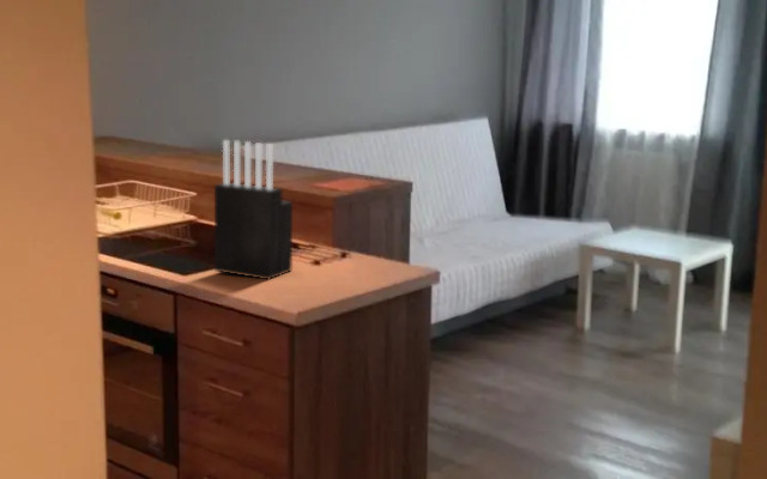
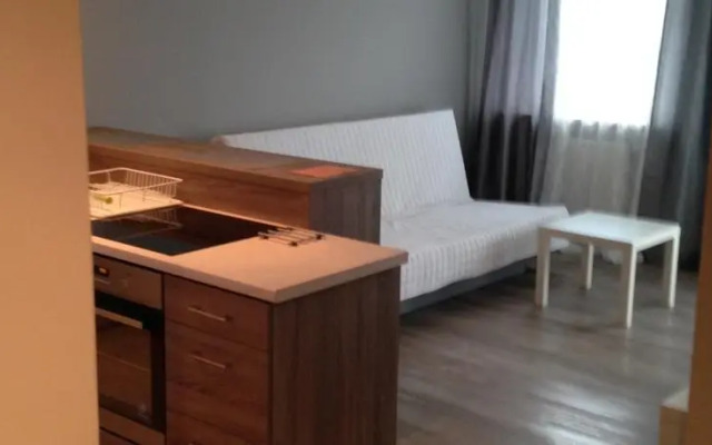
- knife block [213,139,294,281]
